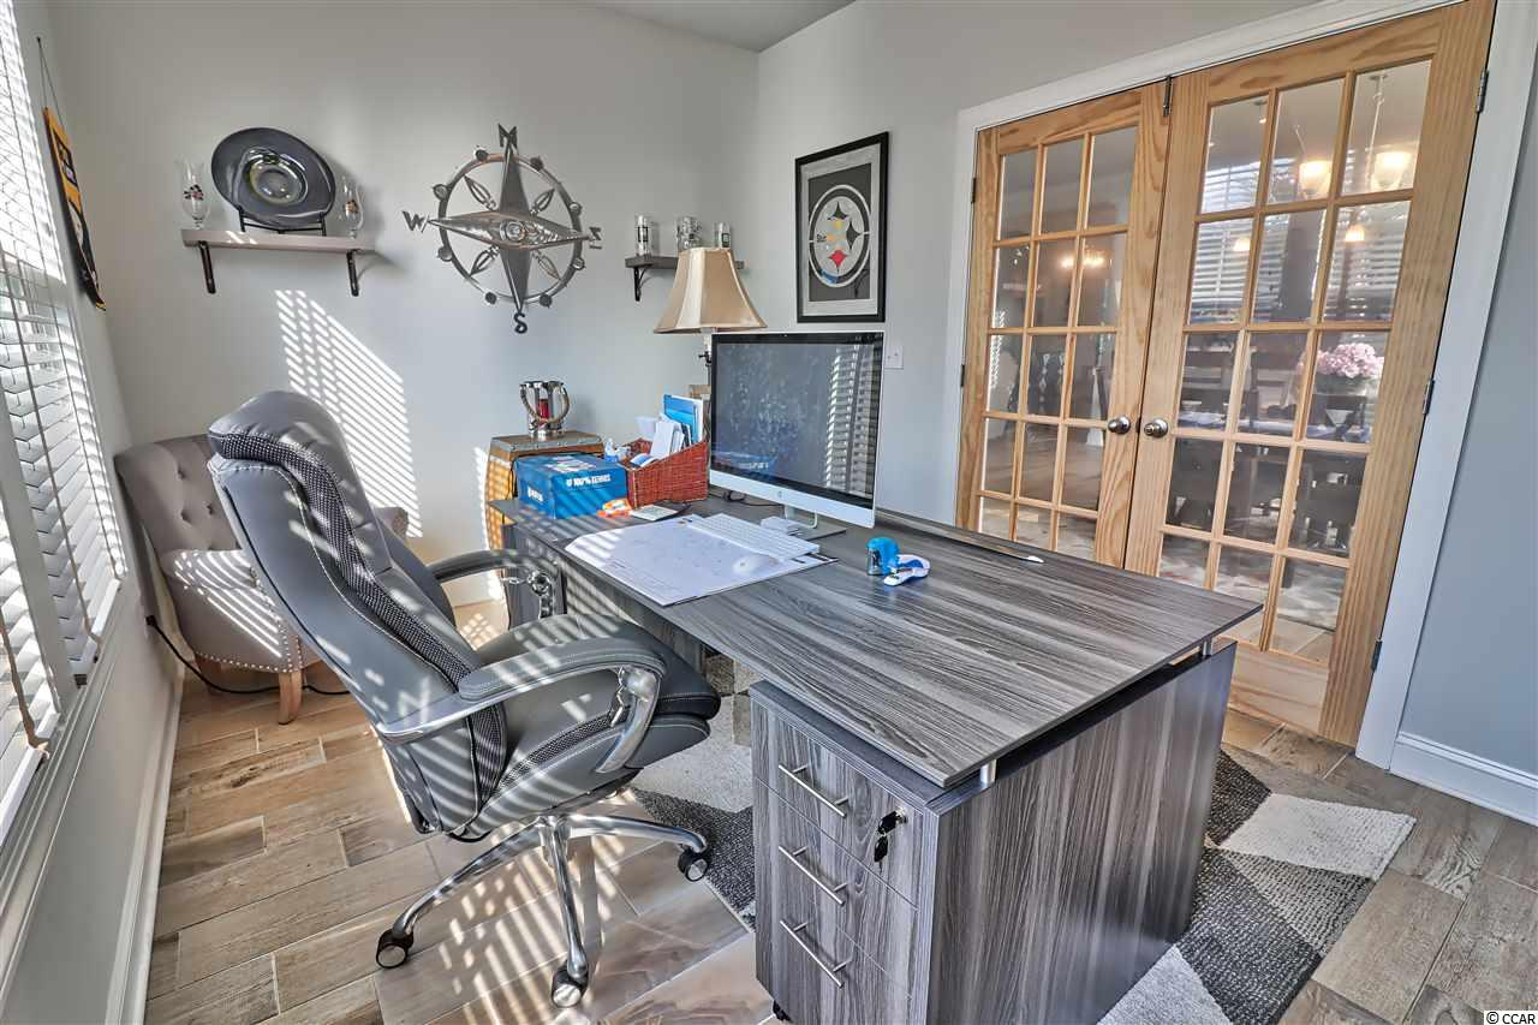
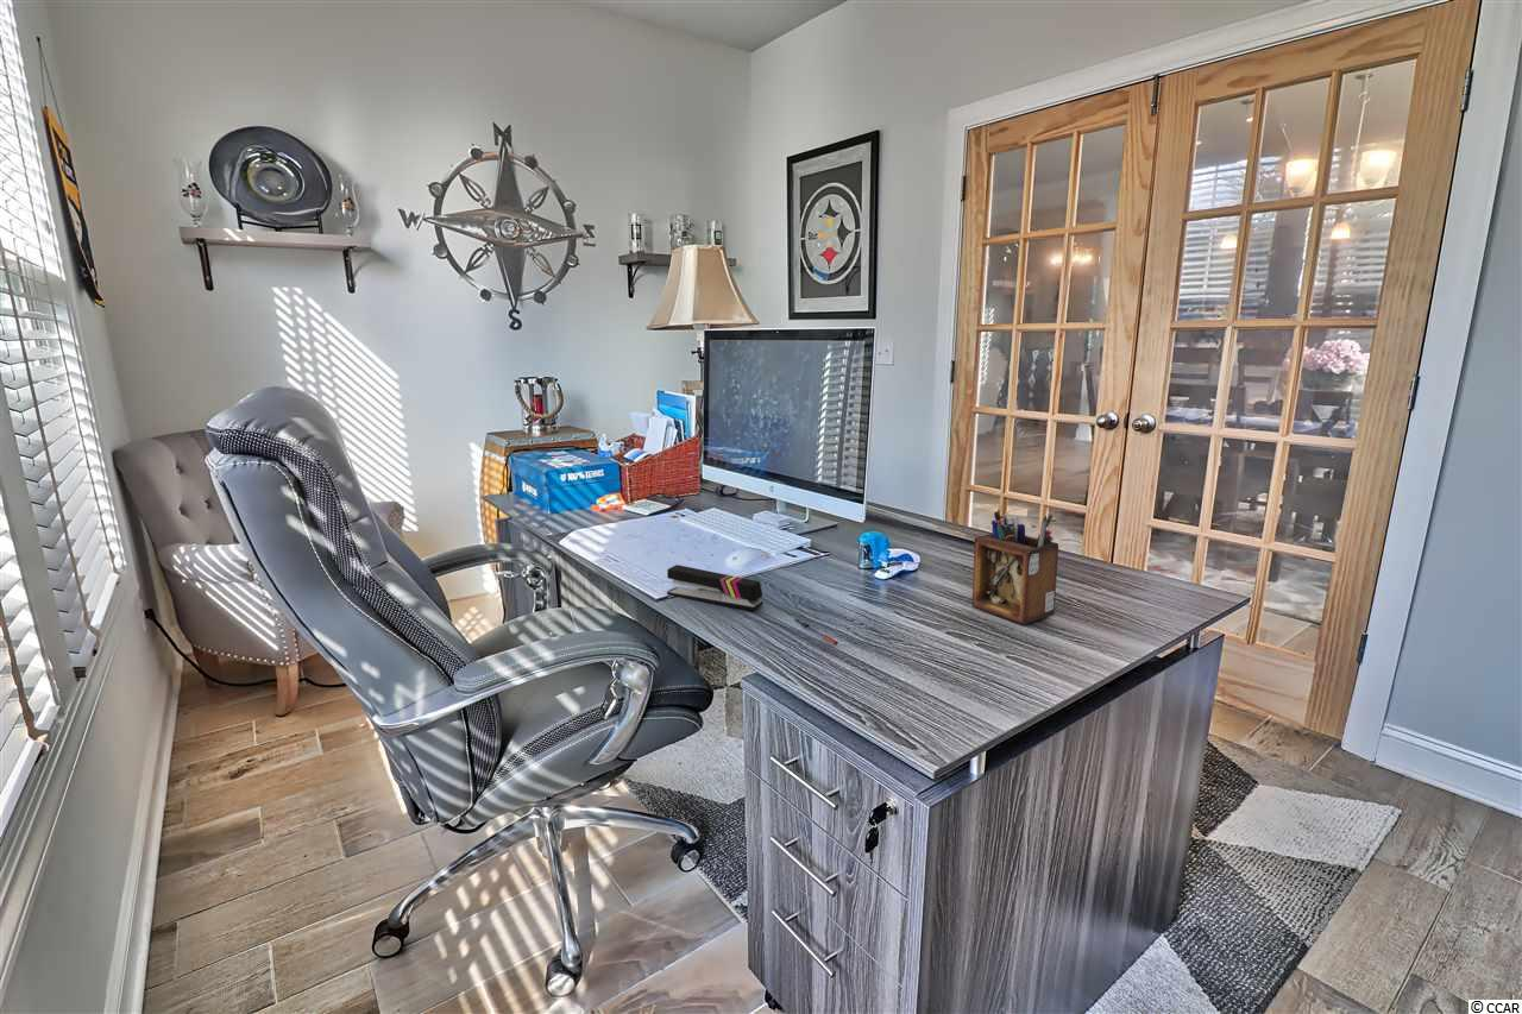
+ pen [792,617,839,647]
+ stapler [666,563,763,611]
+ desk organizer [971,508,1059,625]
